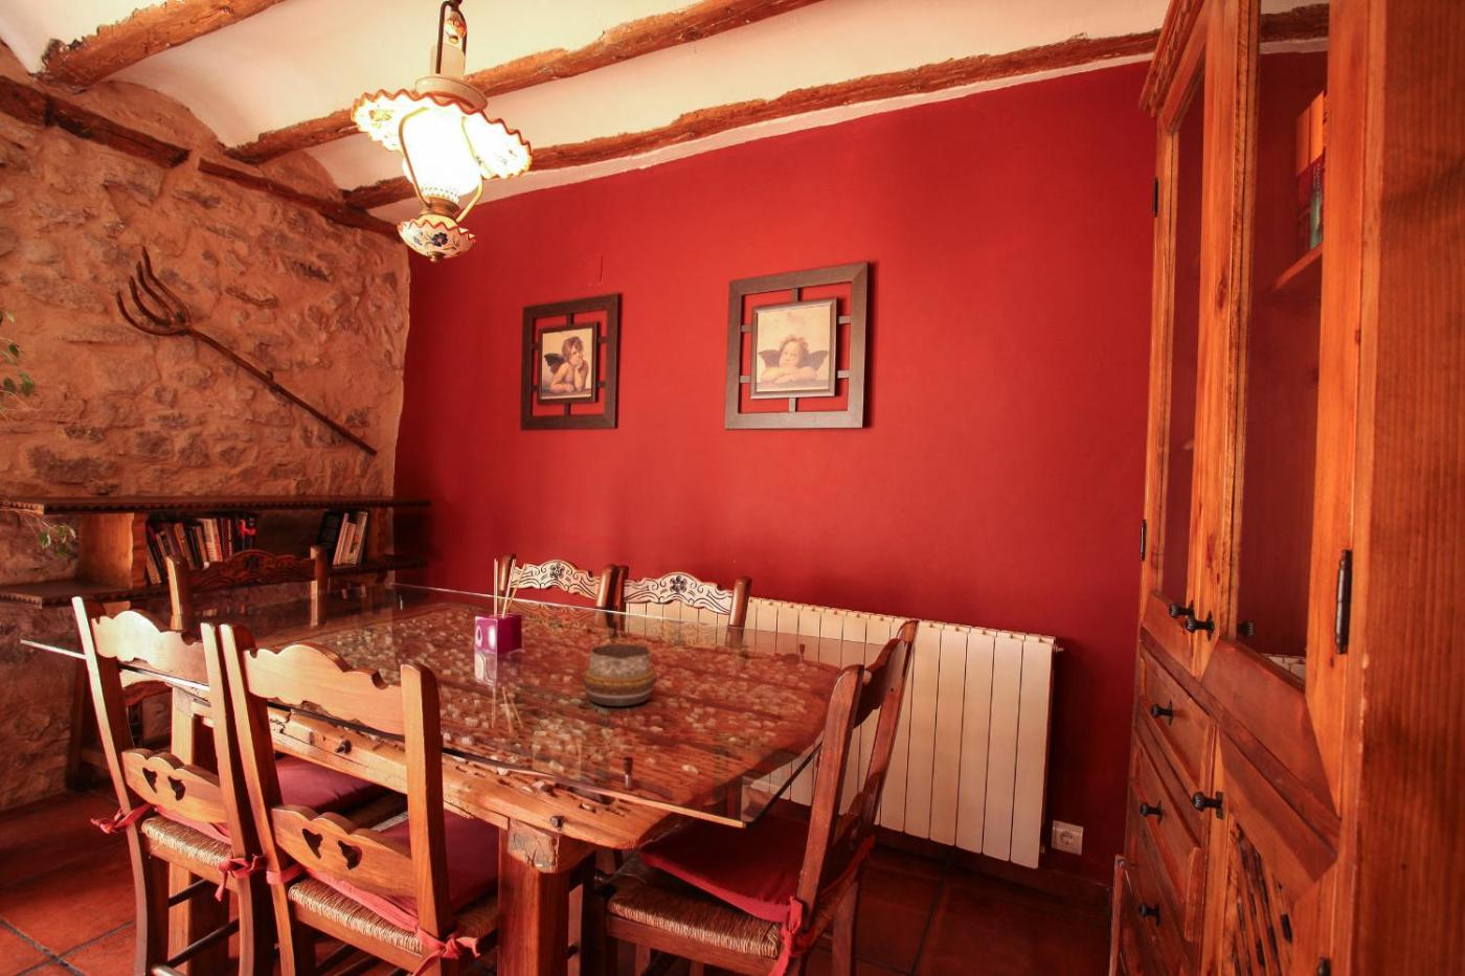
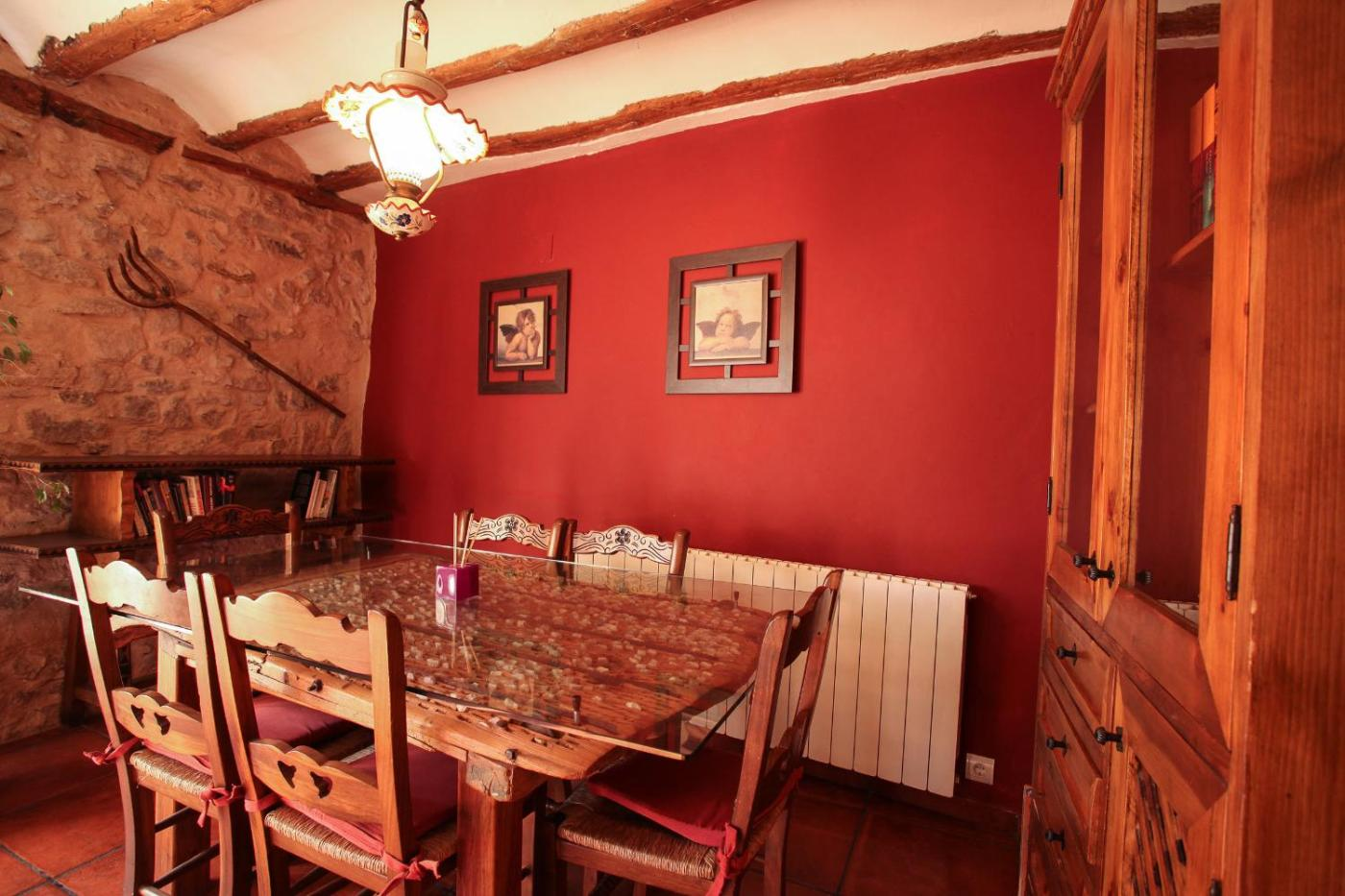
- decorative bowl [582,643,657,707]
